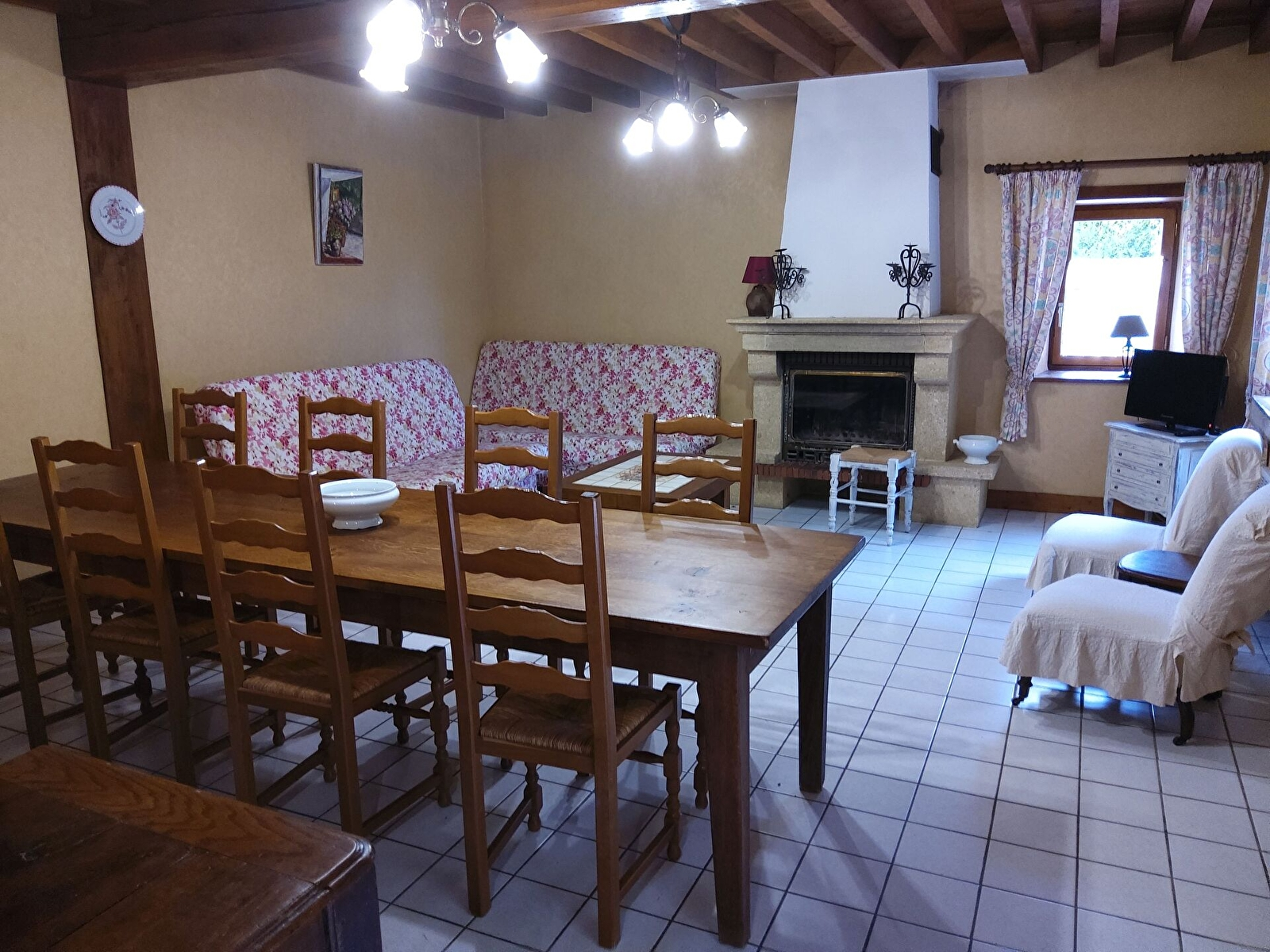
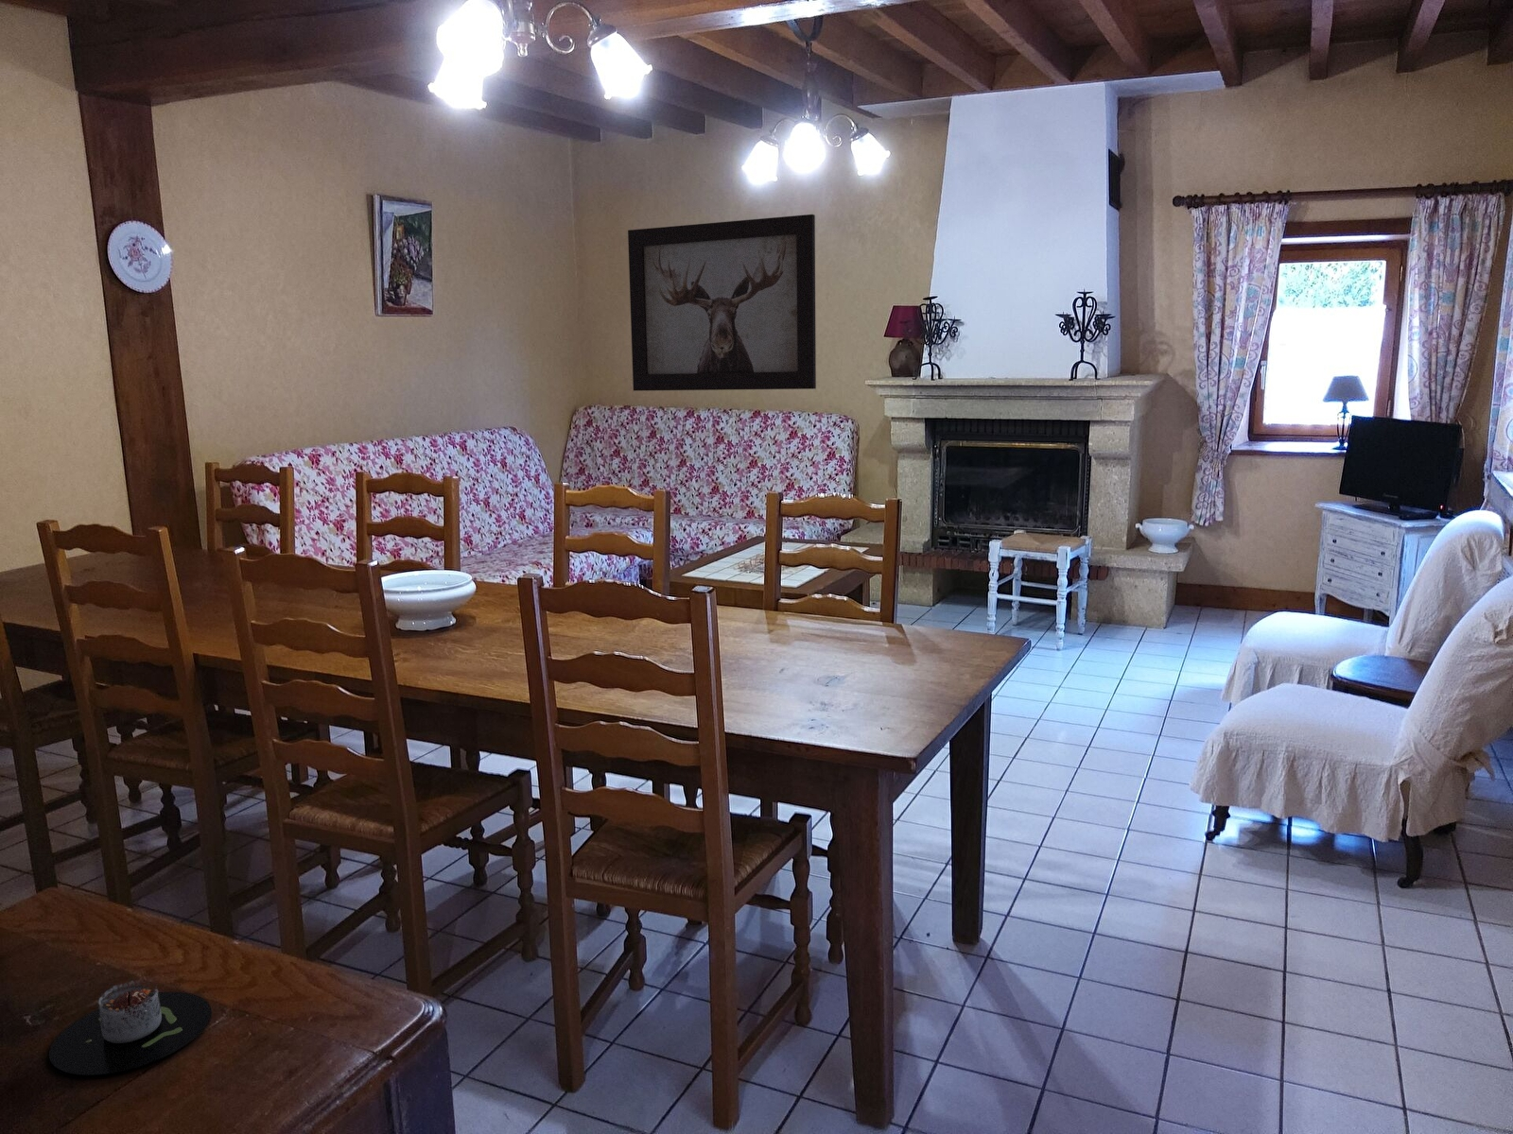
+ candle [48,979,213,1077]
+ wall art [627,213,817,392]
